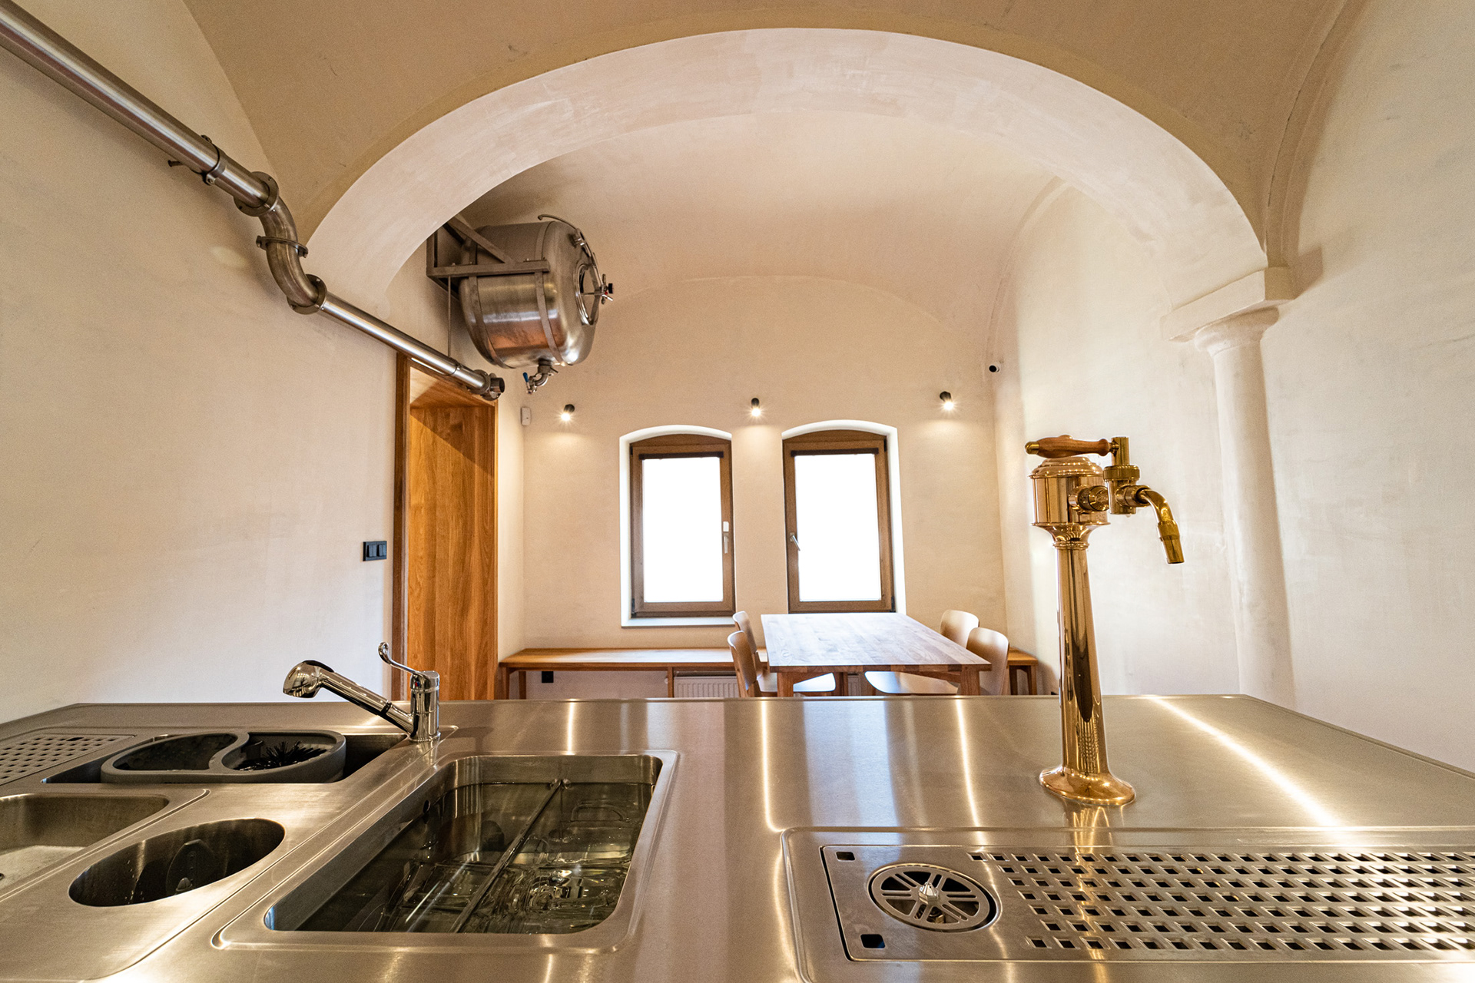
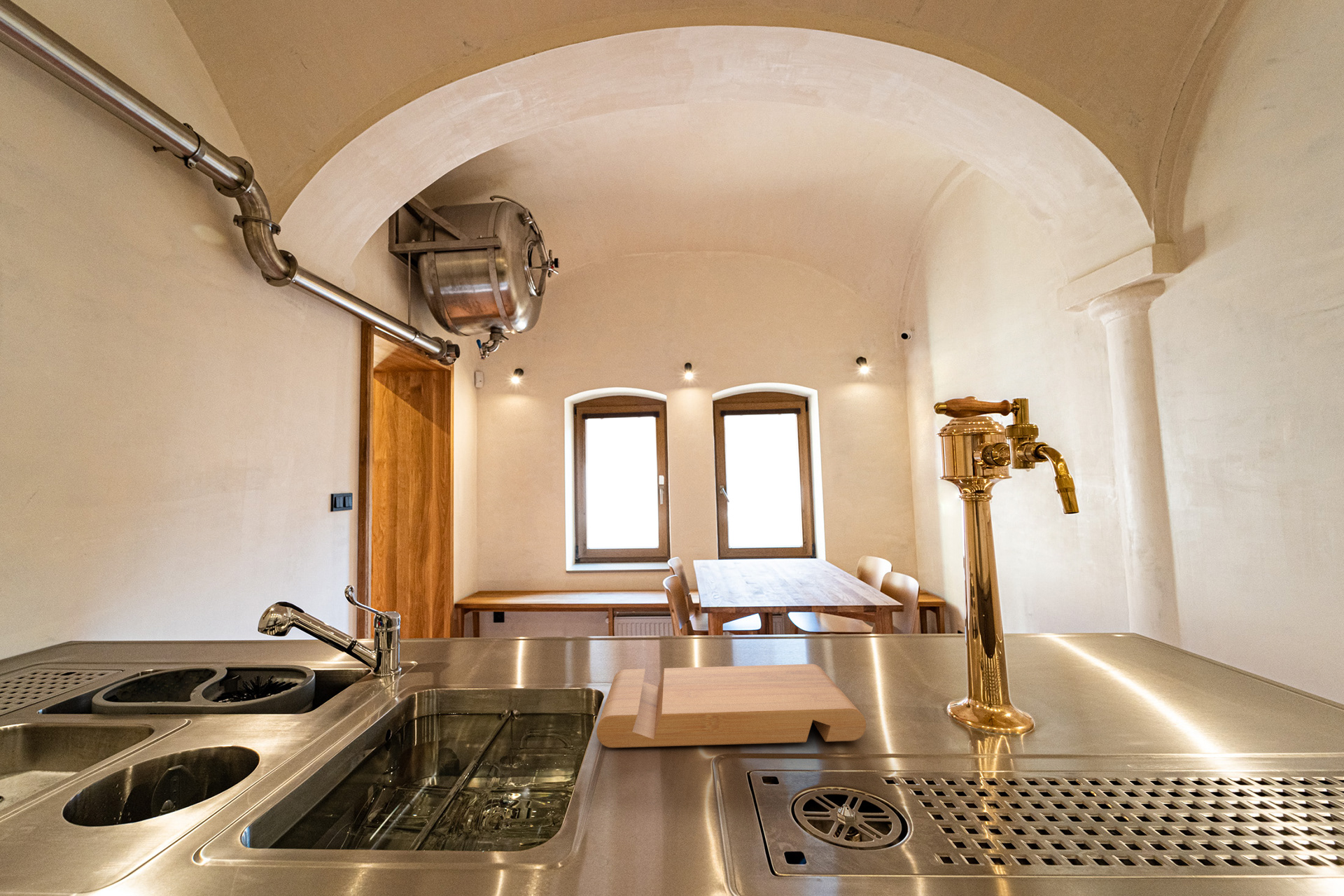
+ cutting board [596,664,867,748]
